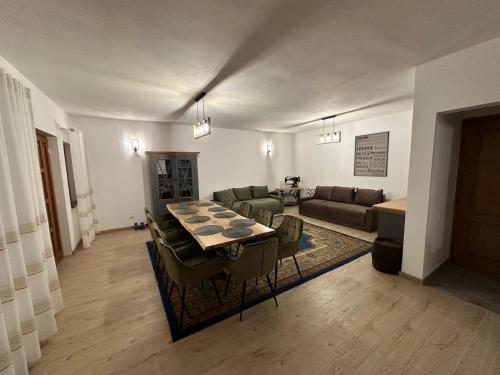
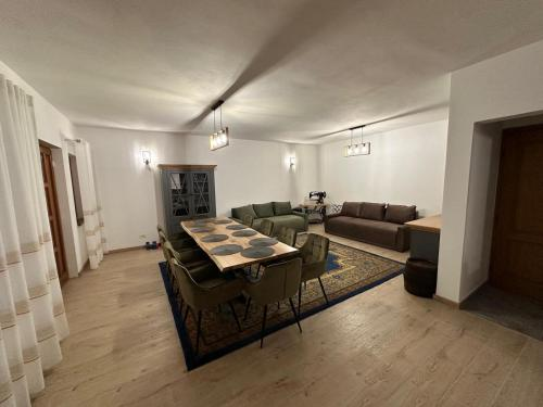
- wall art [353,130,391,178]
